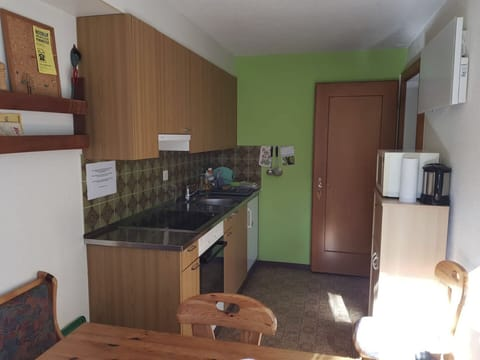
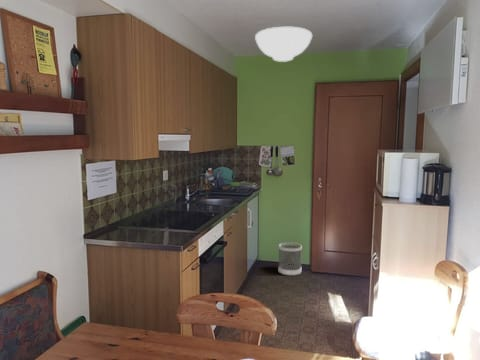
+ ceiling light [254,26,313,63]
+ wastebasket [277,241,303,277]
